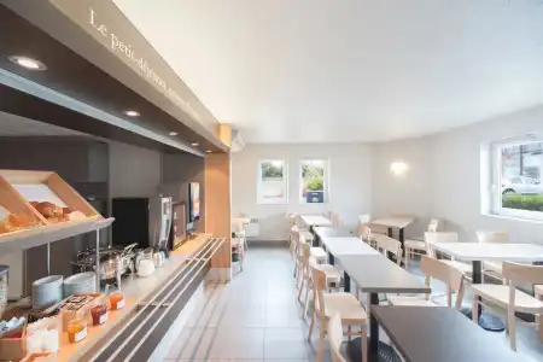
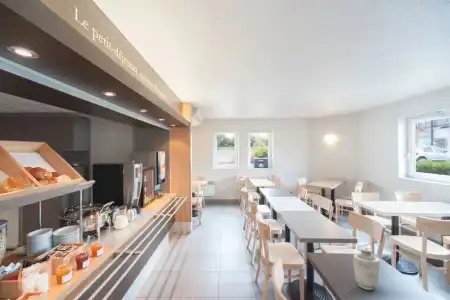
+ vase [352,246,381,291]
